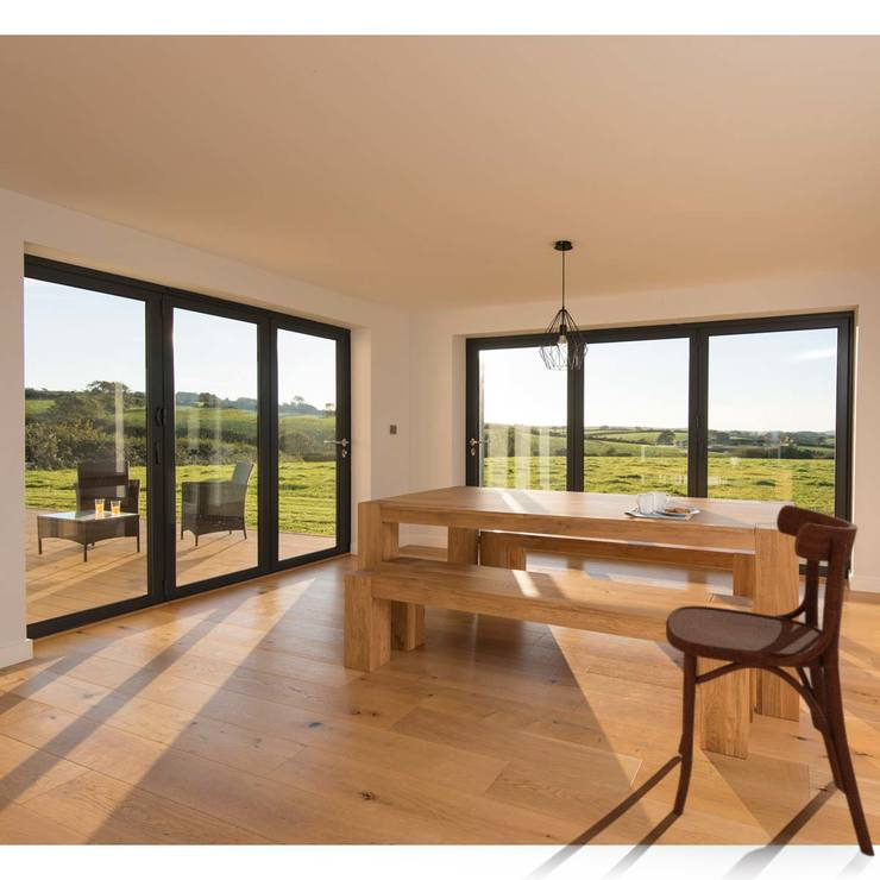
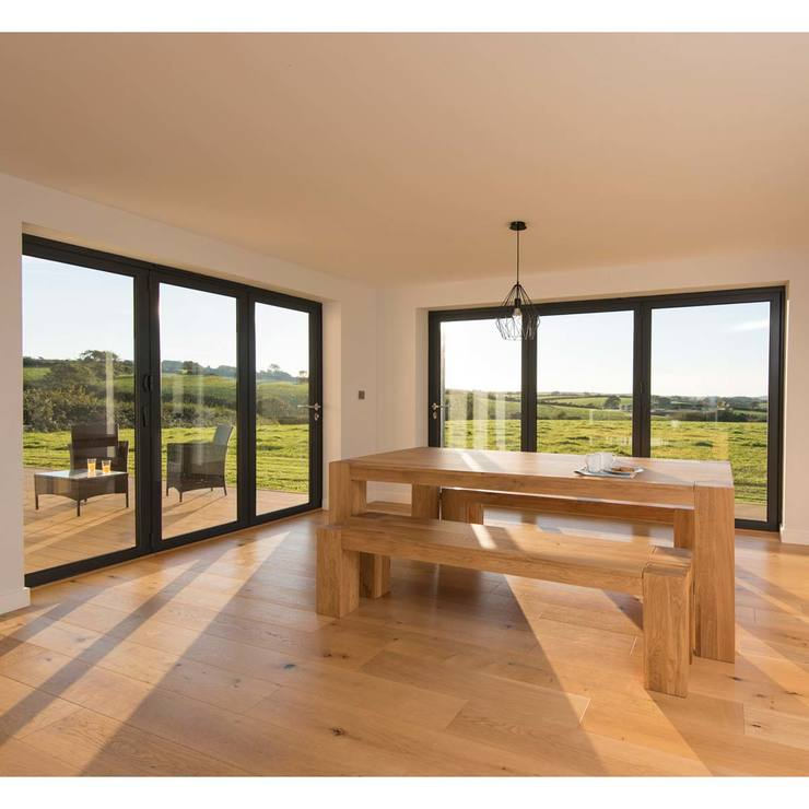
- dining chair [665,504,876,857]
